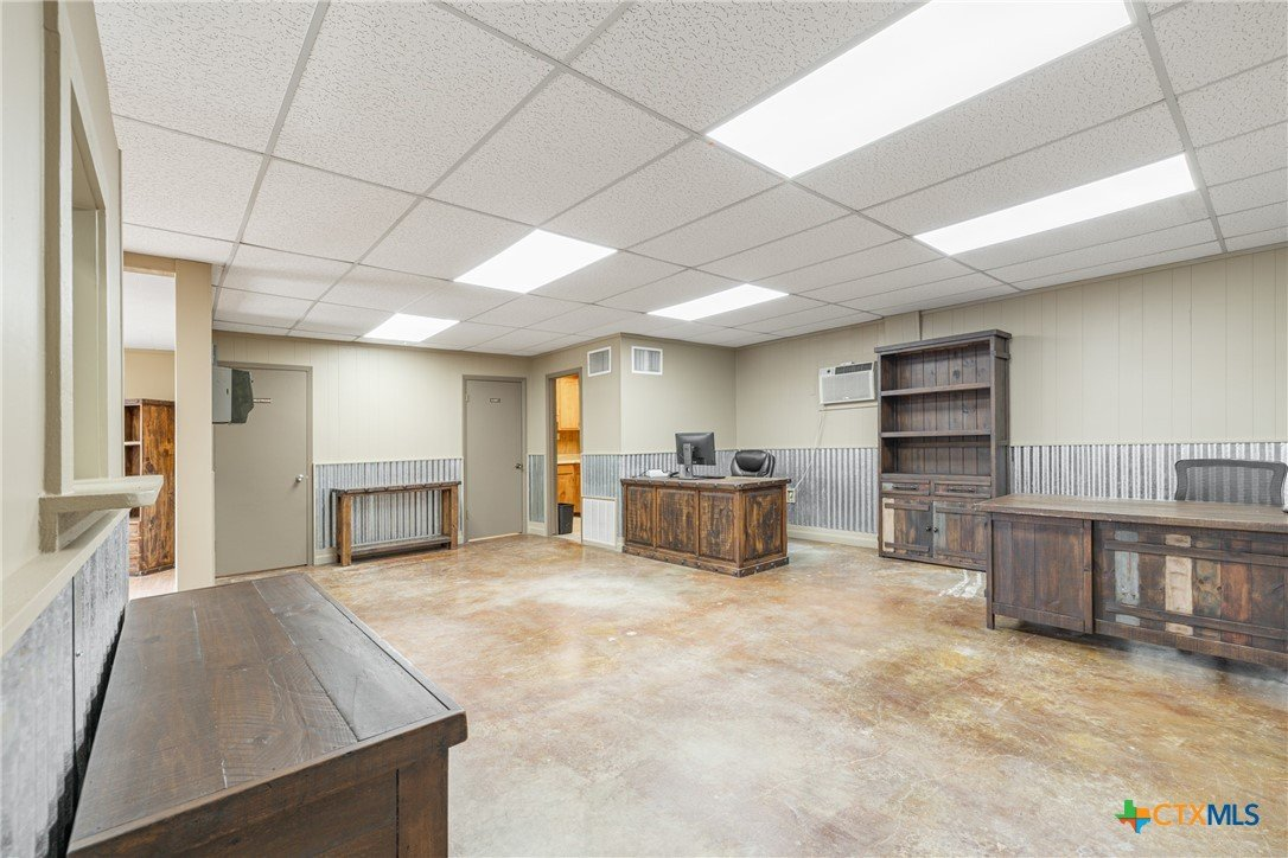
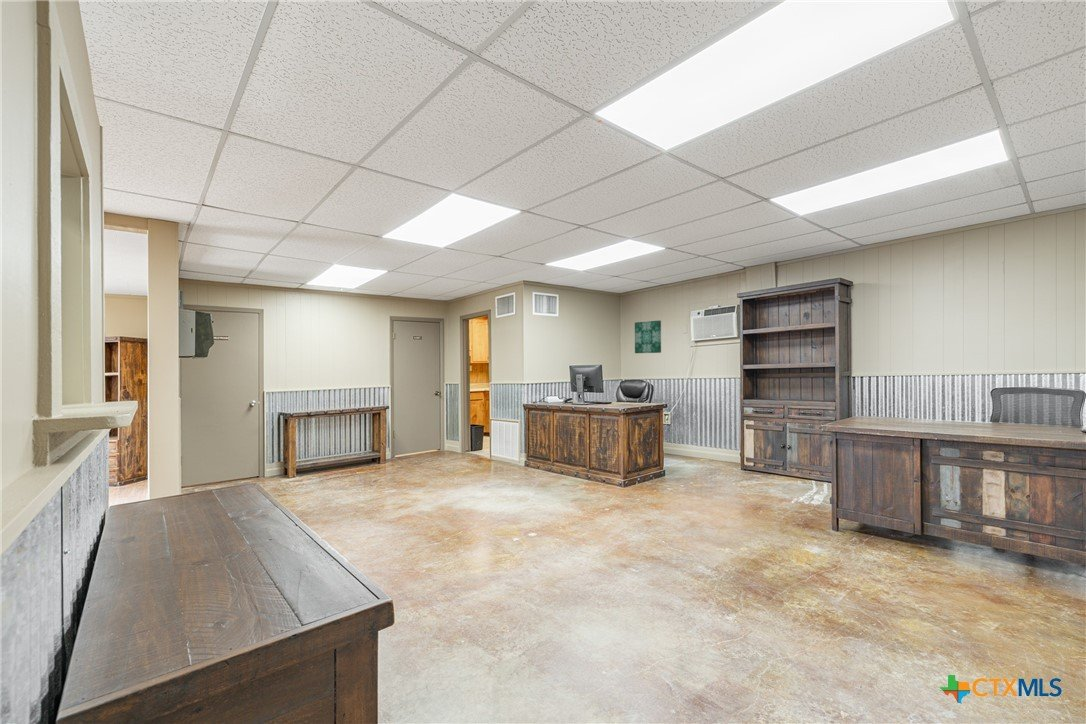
+ wall art [634,319,662,354]
